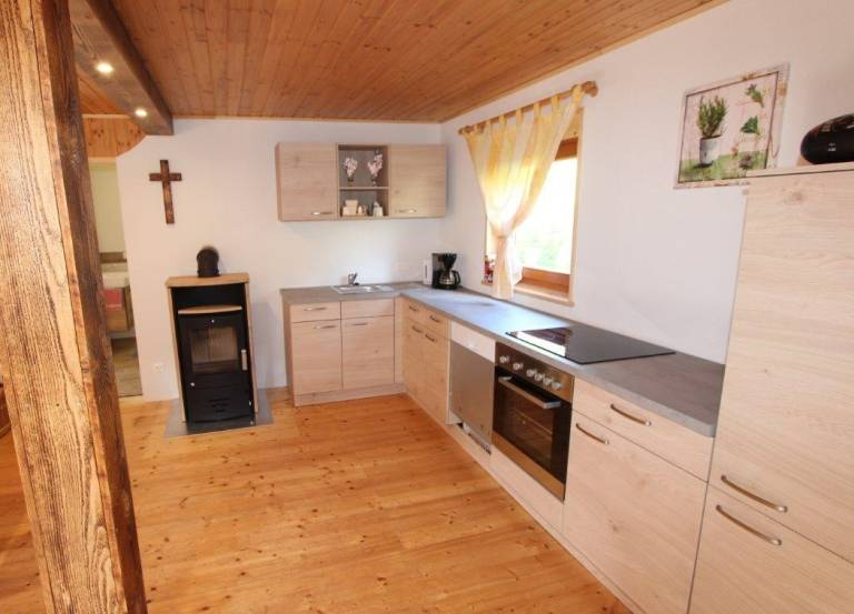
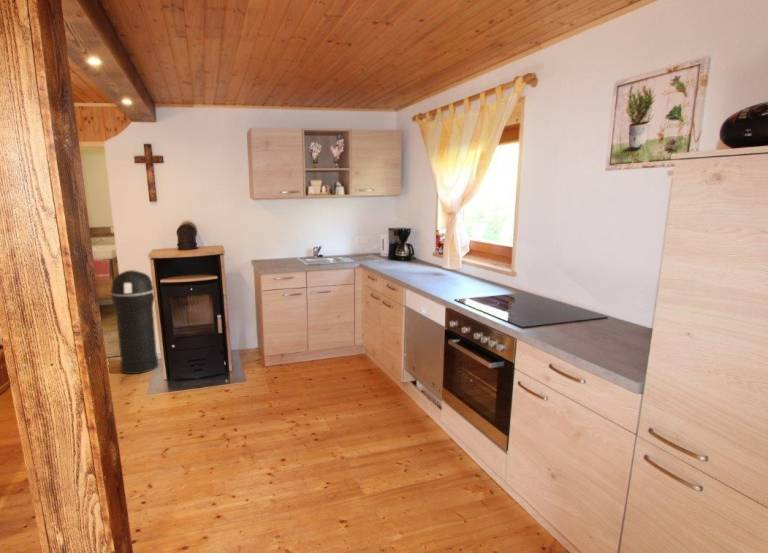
+ trash can [110,269,159,375]
